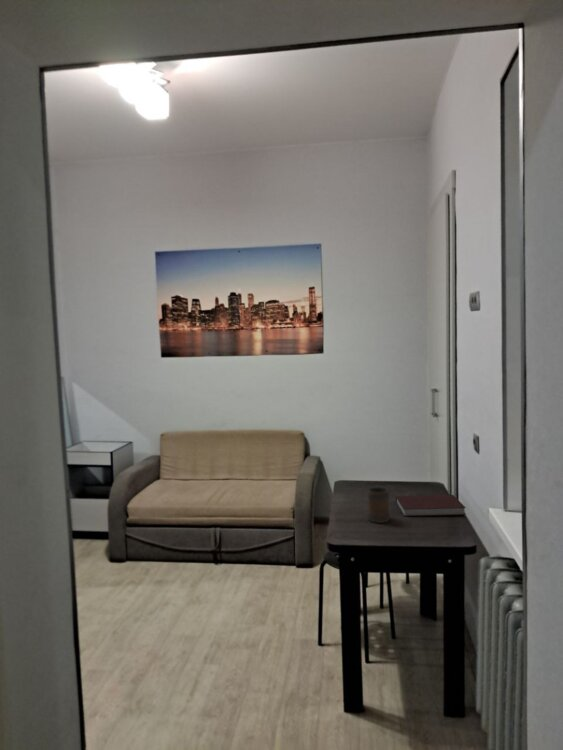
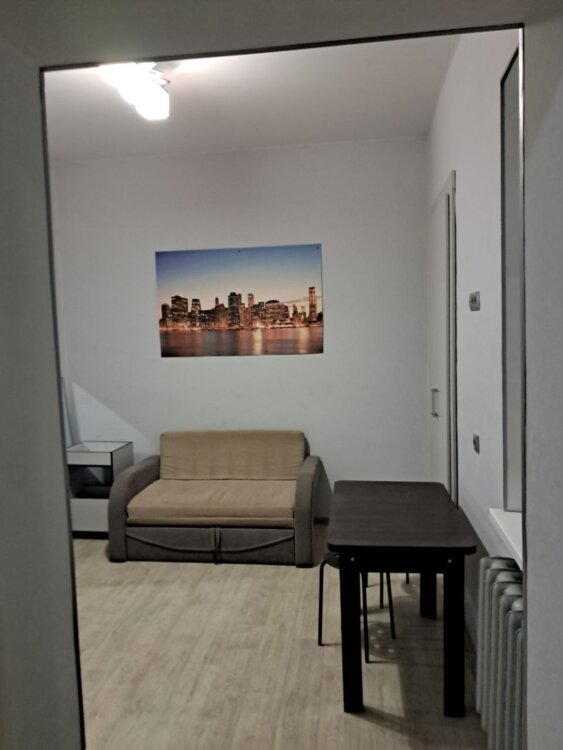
- notebook [395,494,467,517]
- mug [366,486,391,524]
